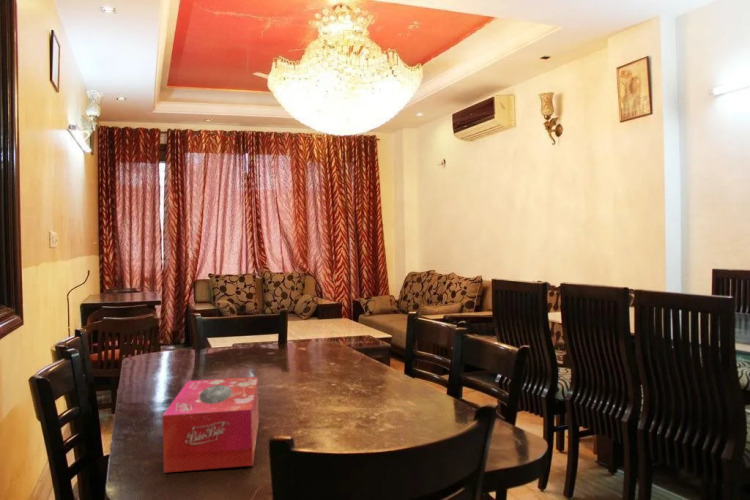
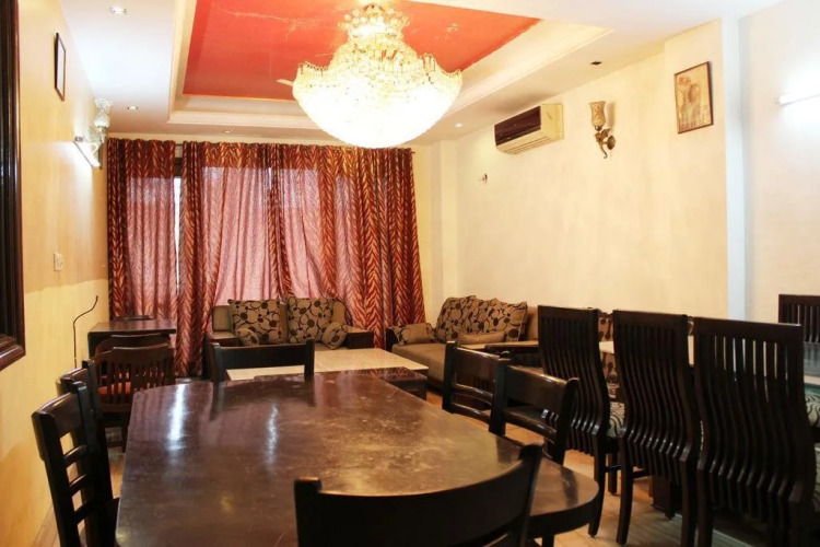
- tissue box [161,376,260,474]
